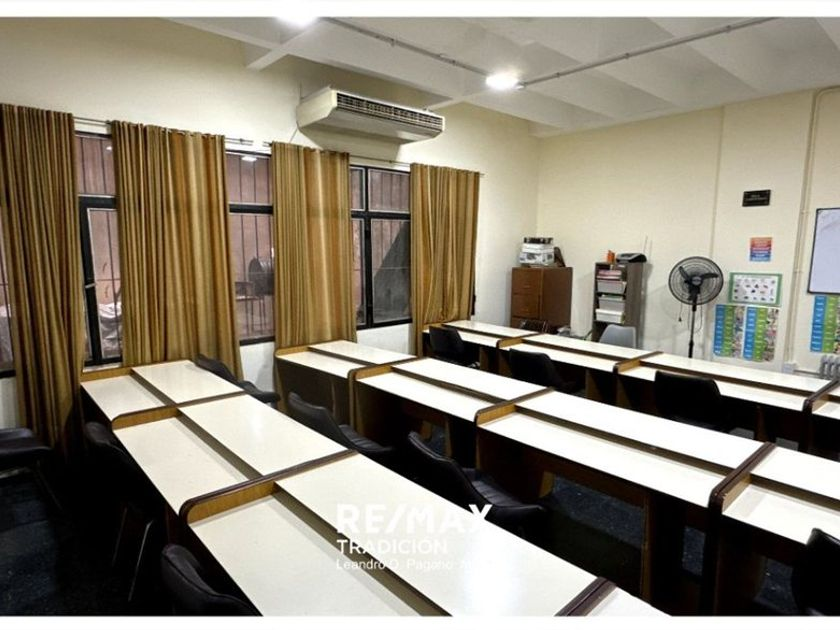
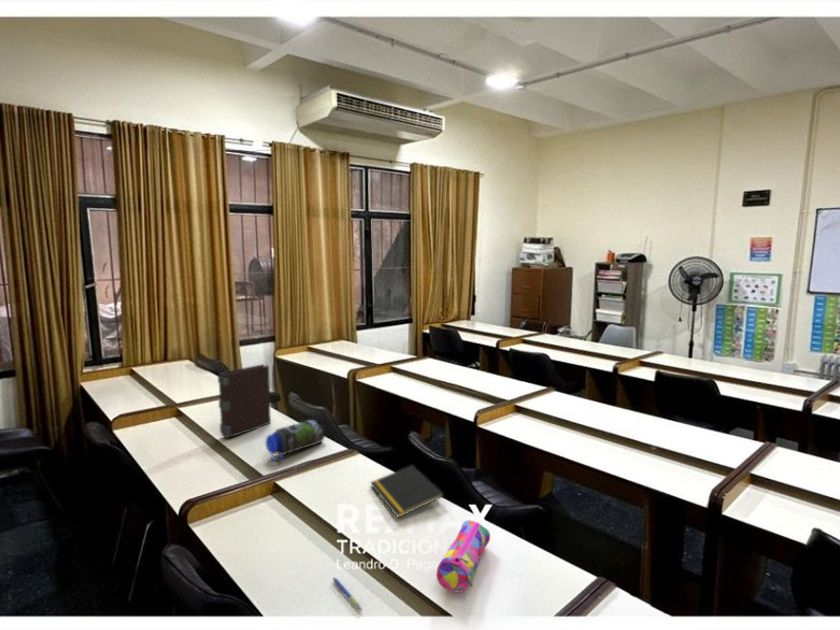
+ water bottle [265,419,326,463]
+ pen [332,576,363,612]
+ book [217,363,272,439]
+ pencil case [436,519,491,593]
+ notepad [369,464,445,519]
